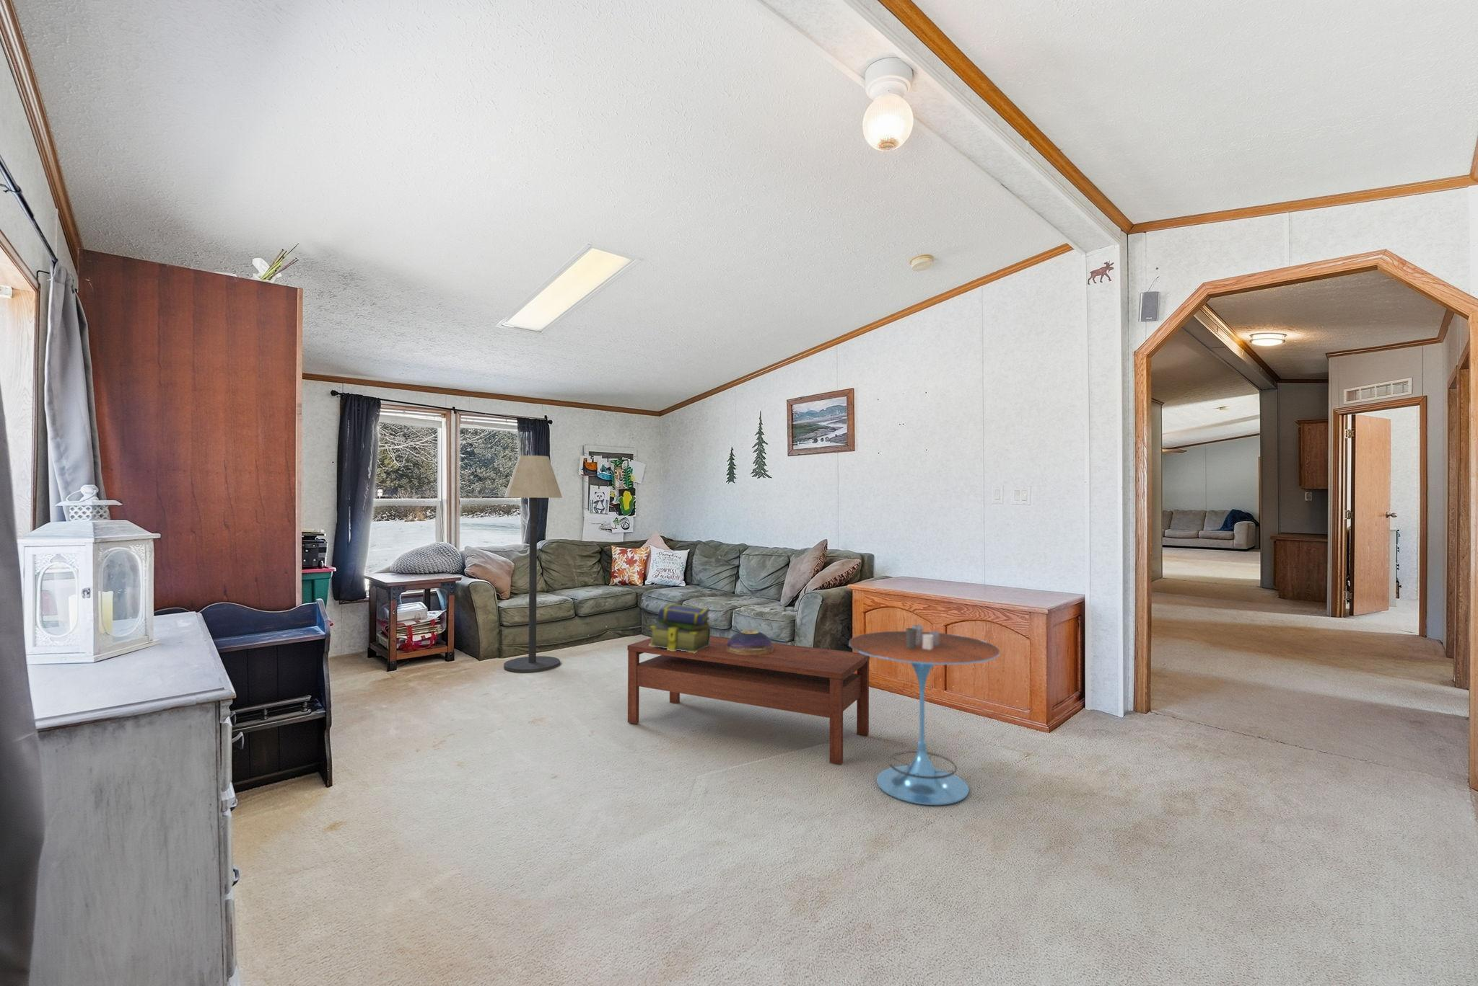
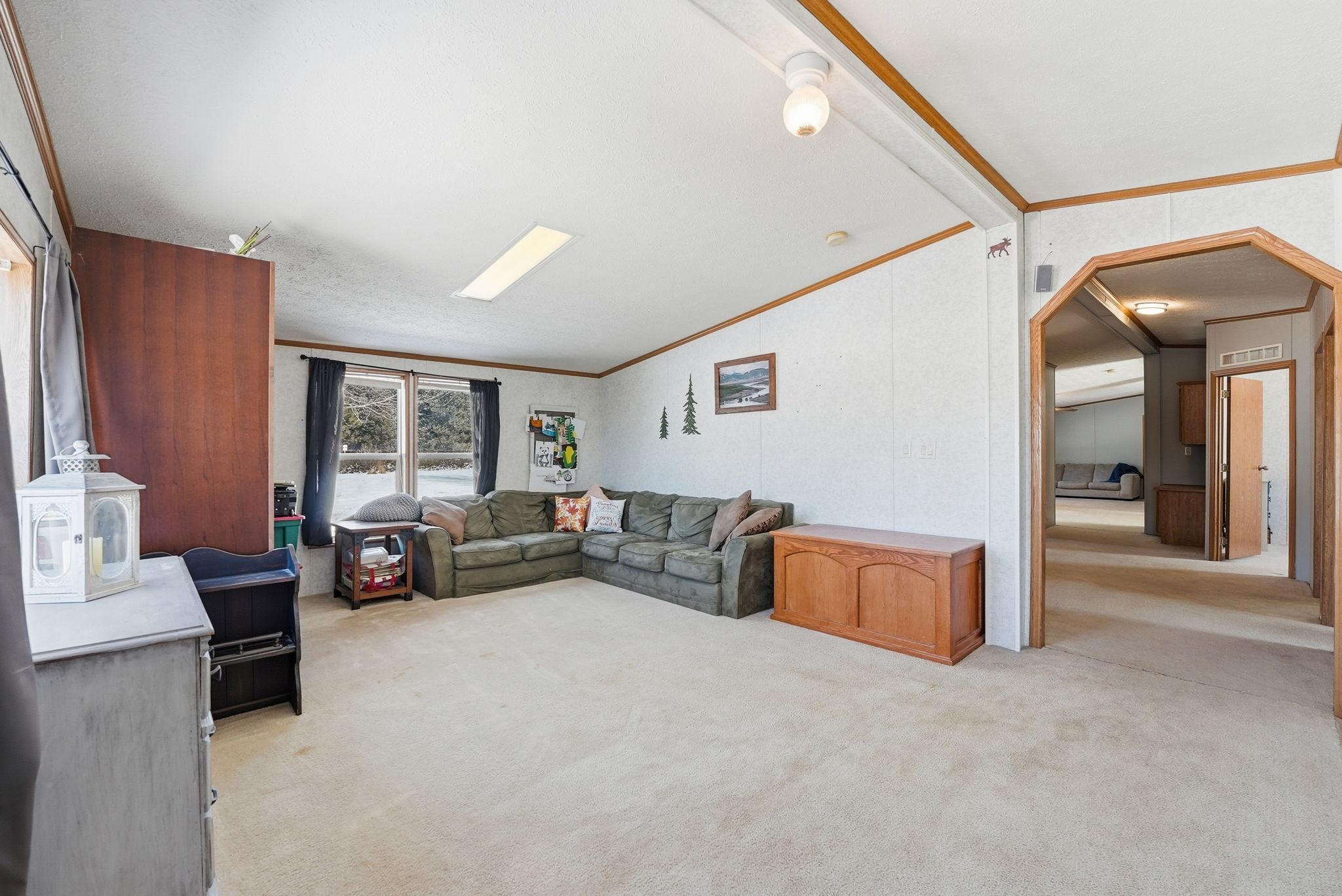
- decorative bowl [726,629,773,655]
- side table [848,617,1001,806]
- coffee table [627,635,870,766]
- floor lamp [503,454,563,673]
- stack of books [649,603,713,653]
